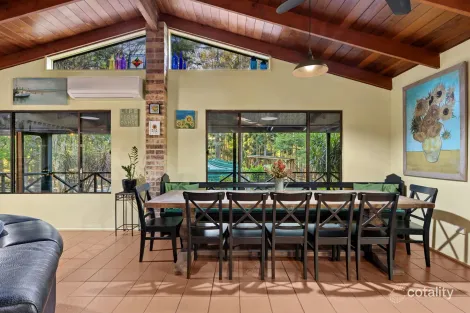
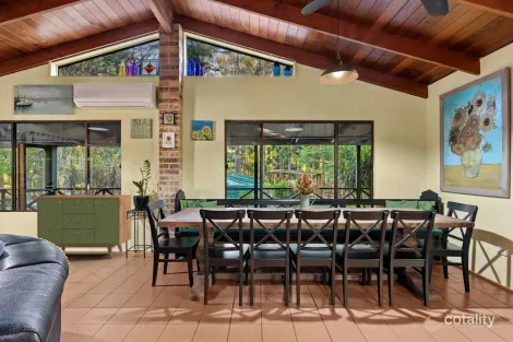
+ sideboard [36,193,132,260]
